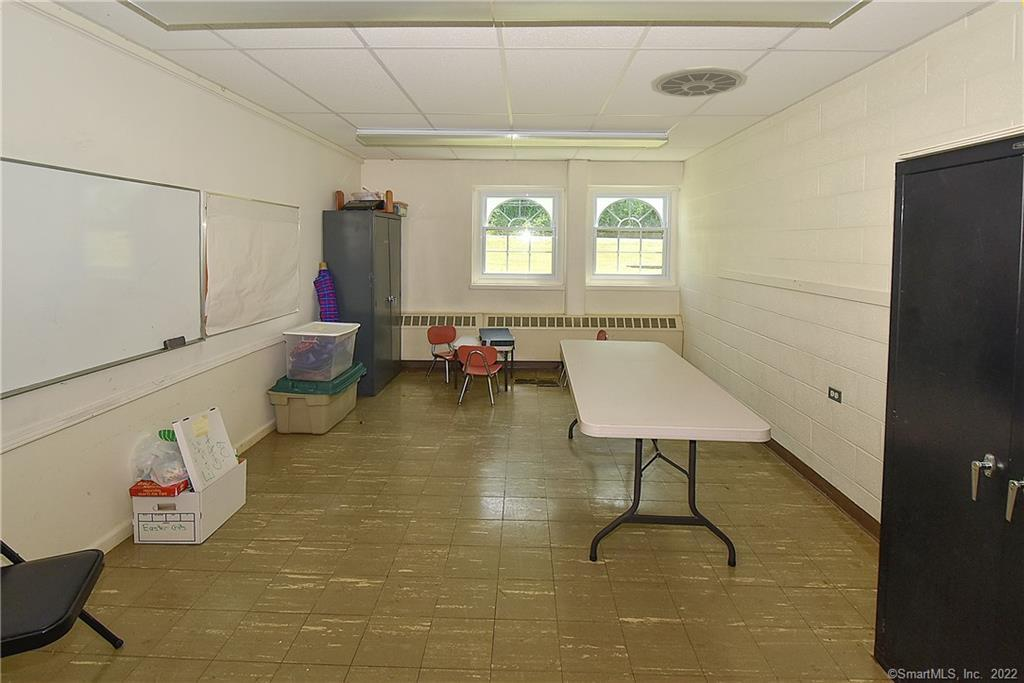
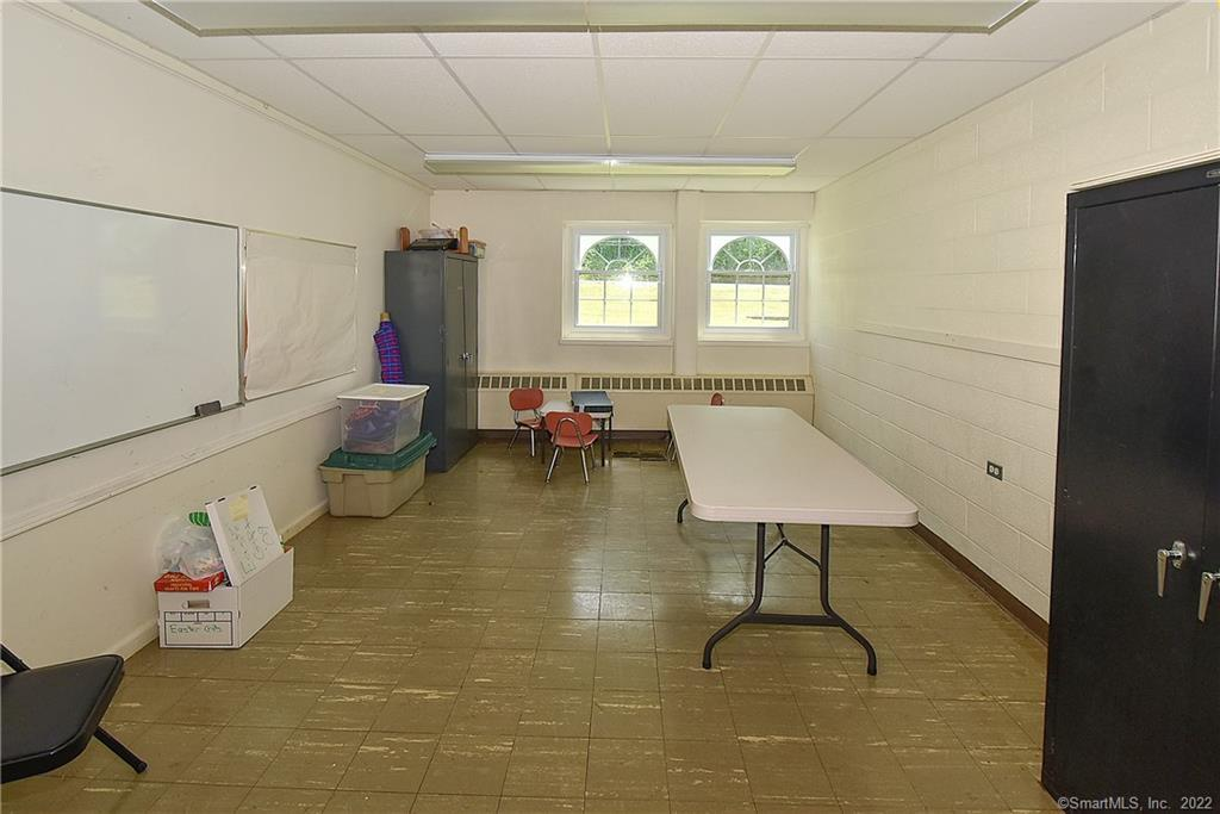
- ceiling vent [650,65,749,98]
